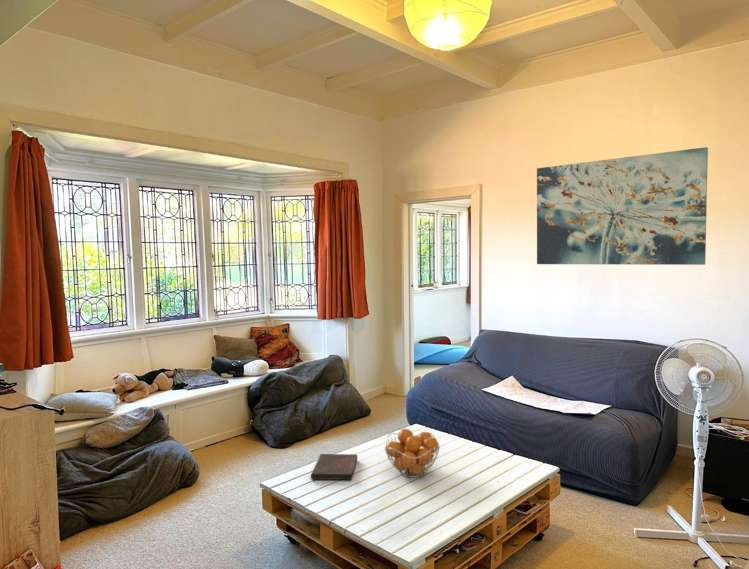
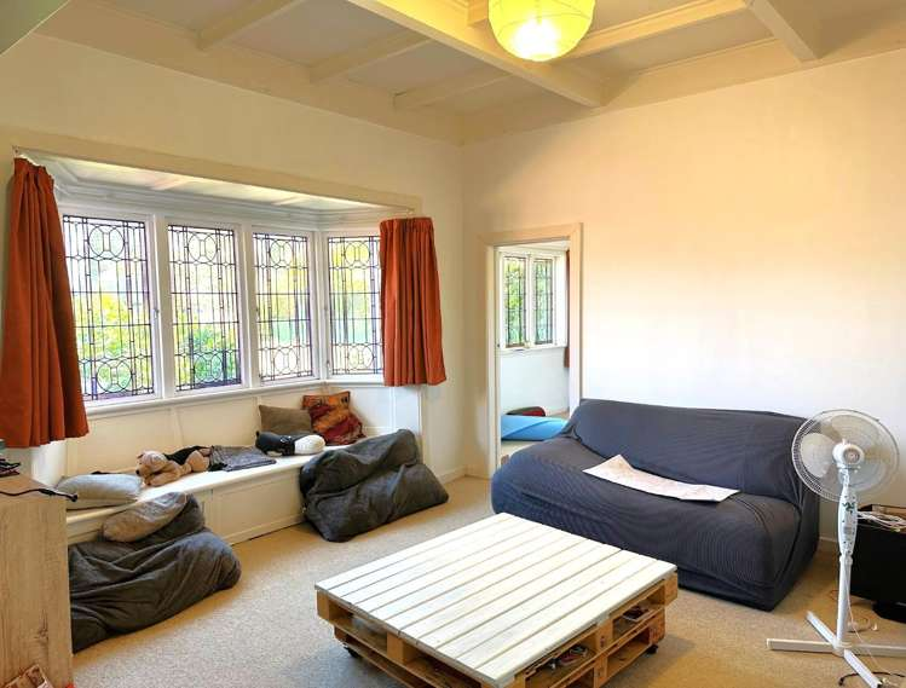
- book [310,453,358,481]
- wall art [536,146,709,266]
- fruit basket [383,428,441,479]
